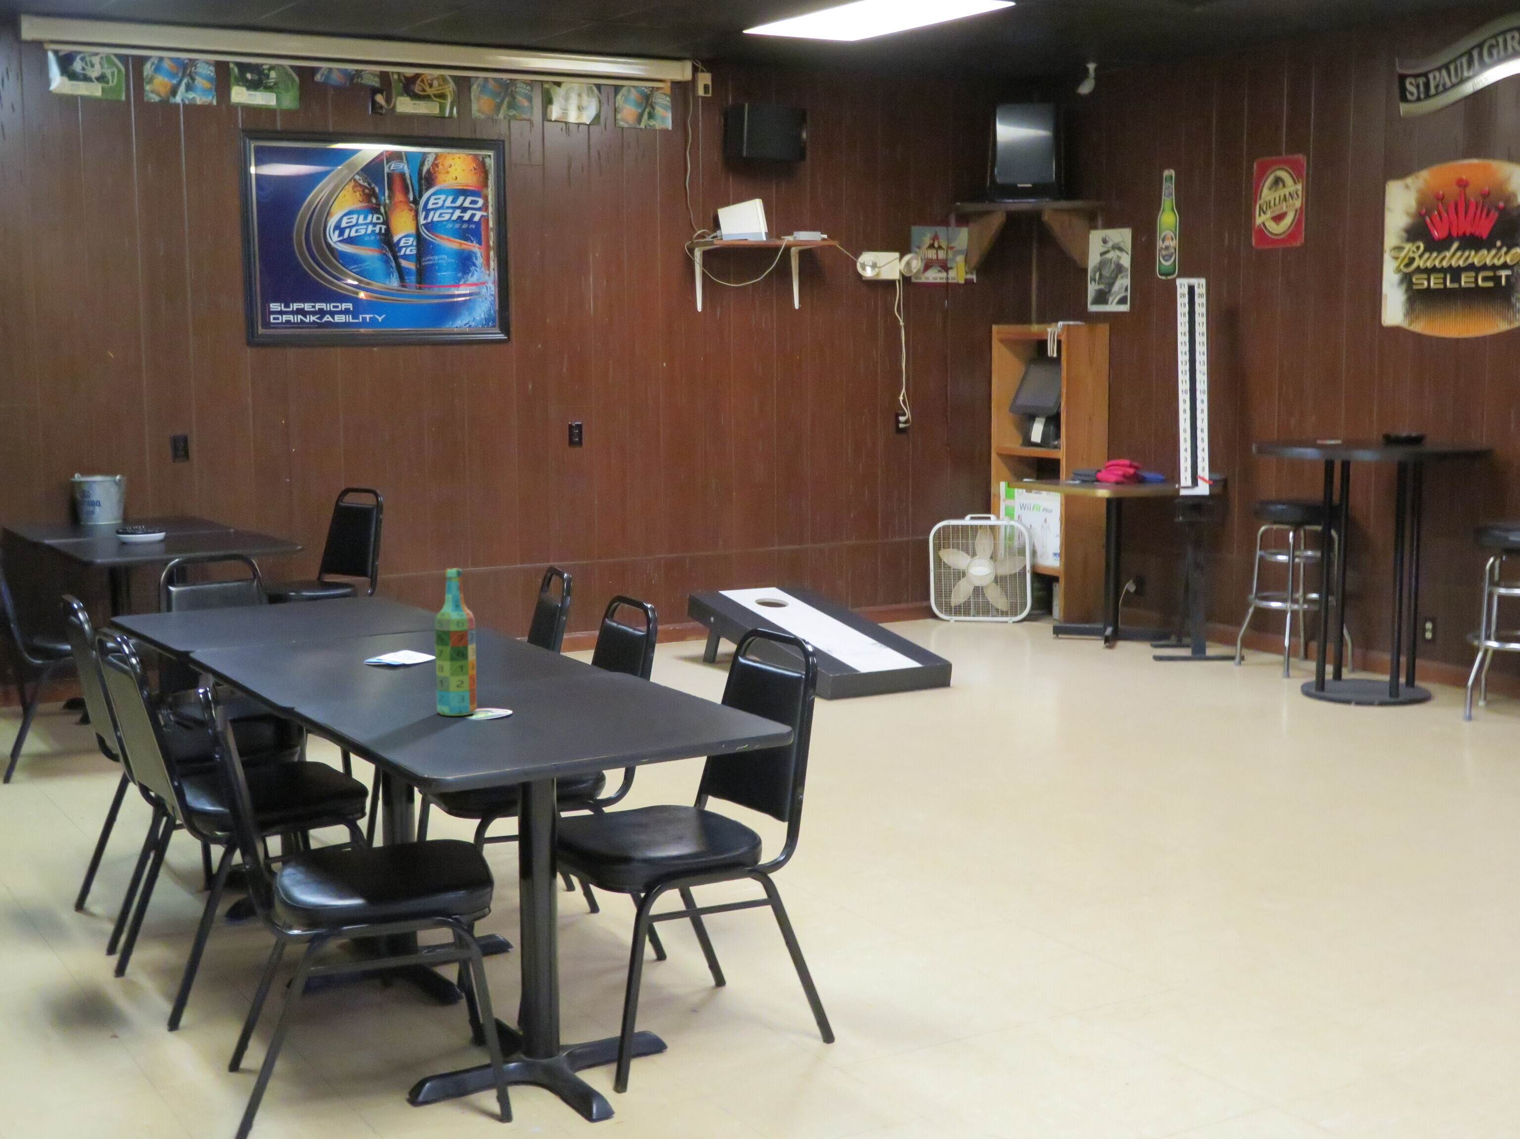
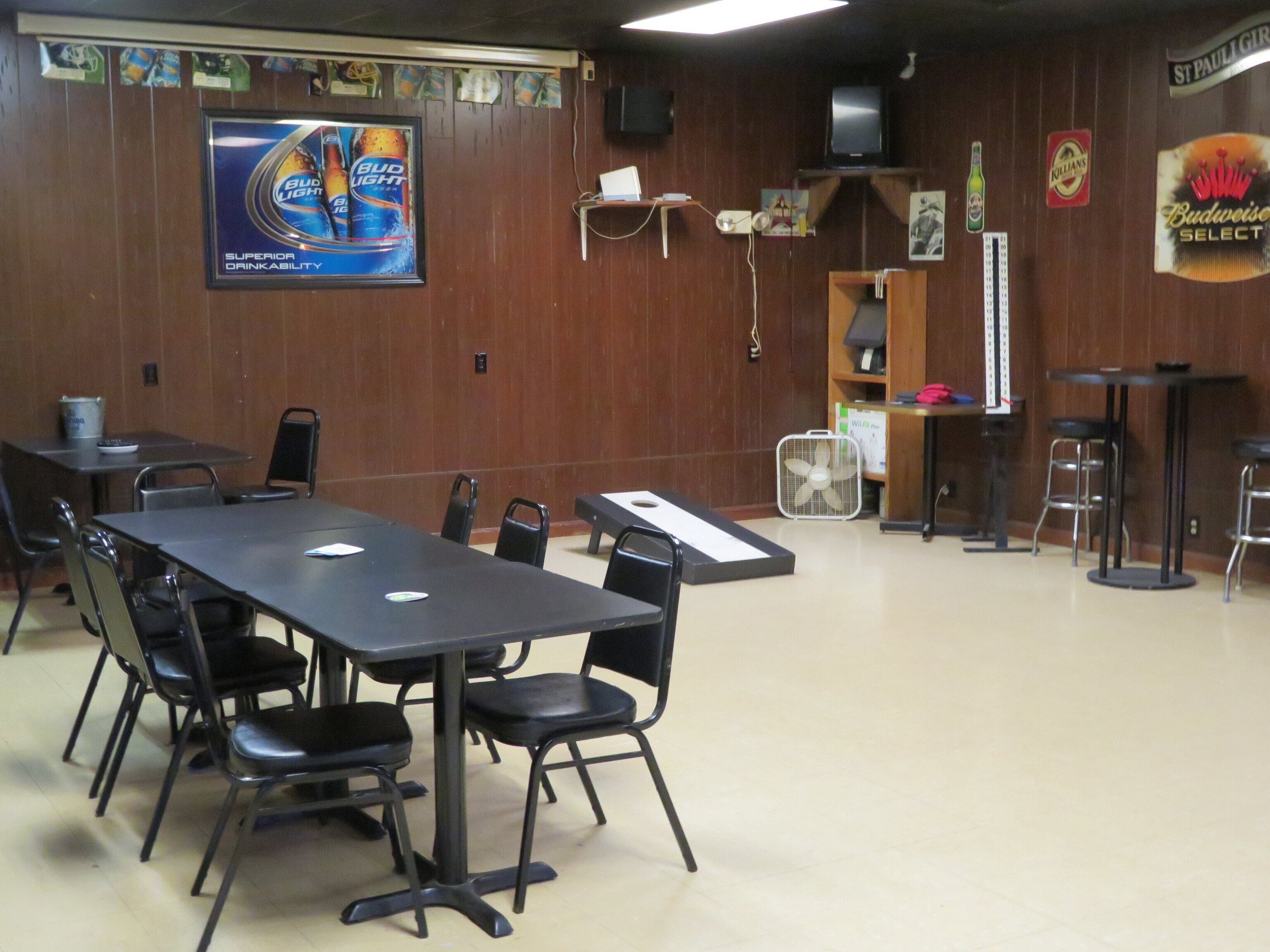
- beer bottle [434,568,478,717]
